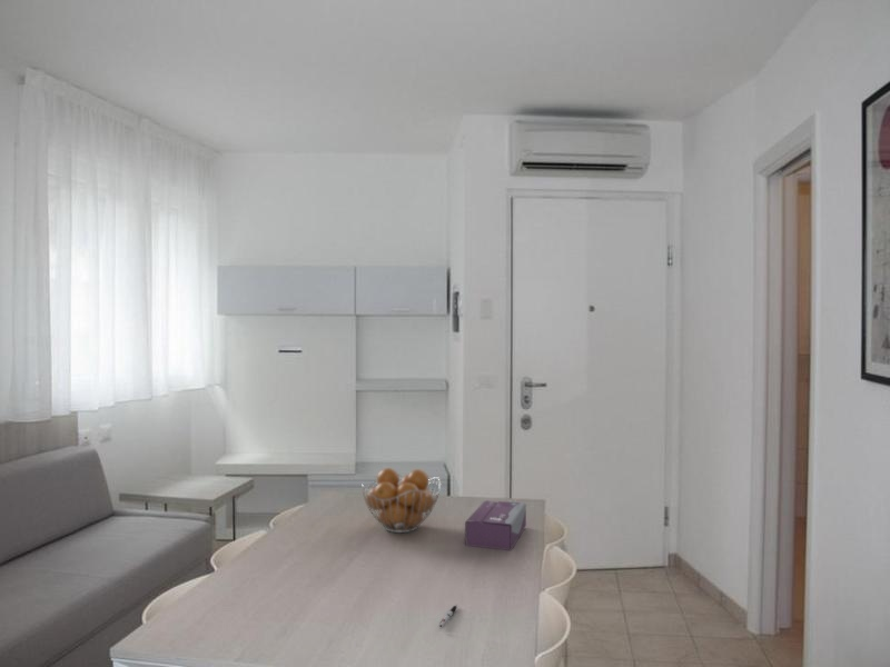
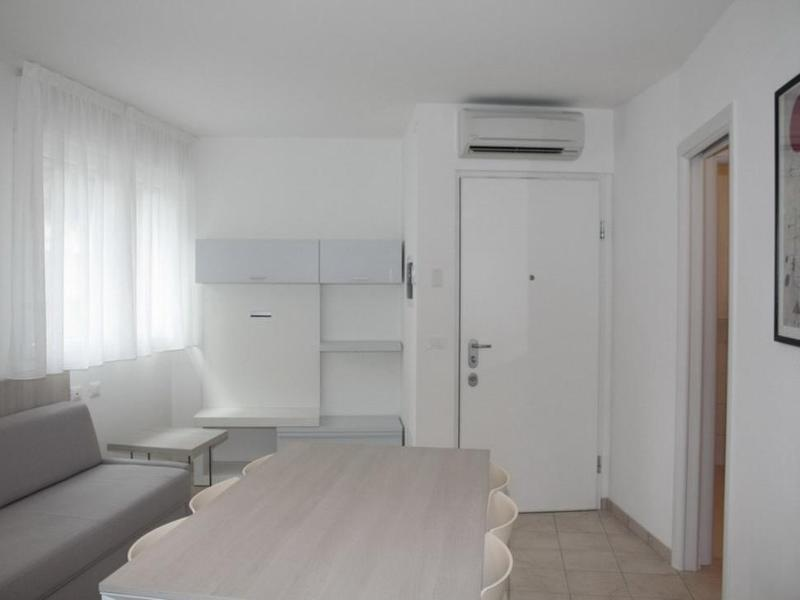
- fruit basket [360,467,442,534]
- pen [438,604,458,628]
- tissue box [464,499,527,551]
